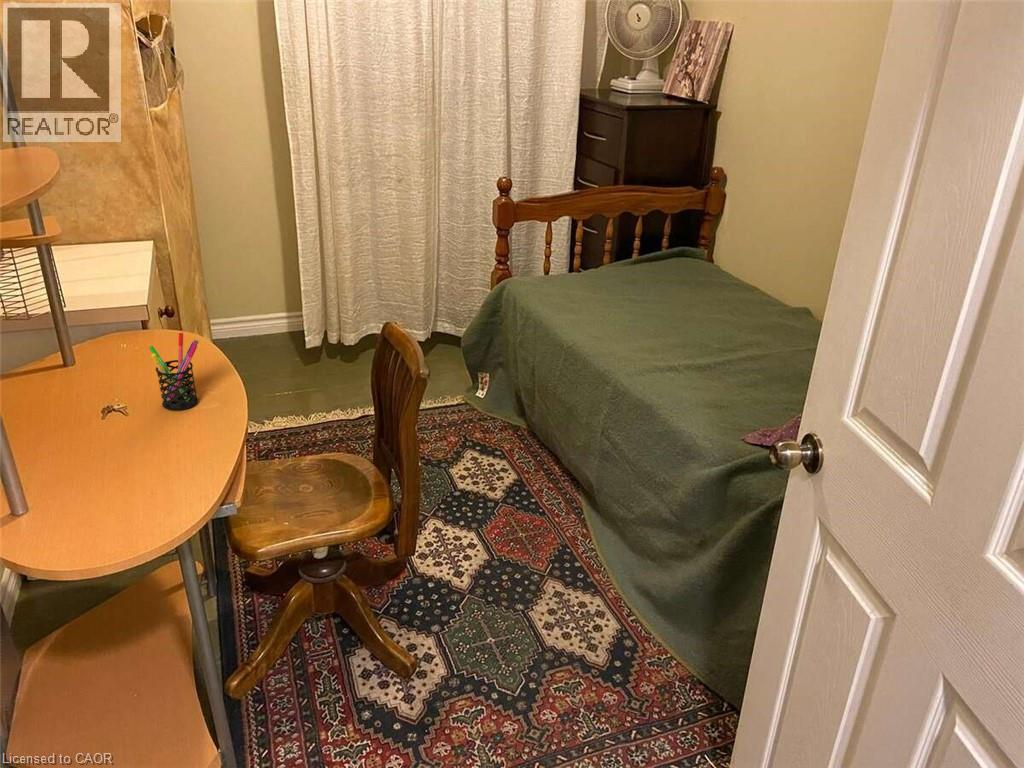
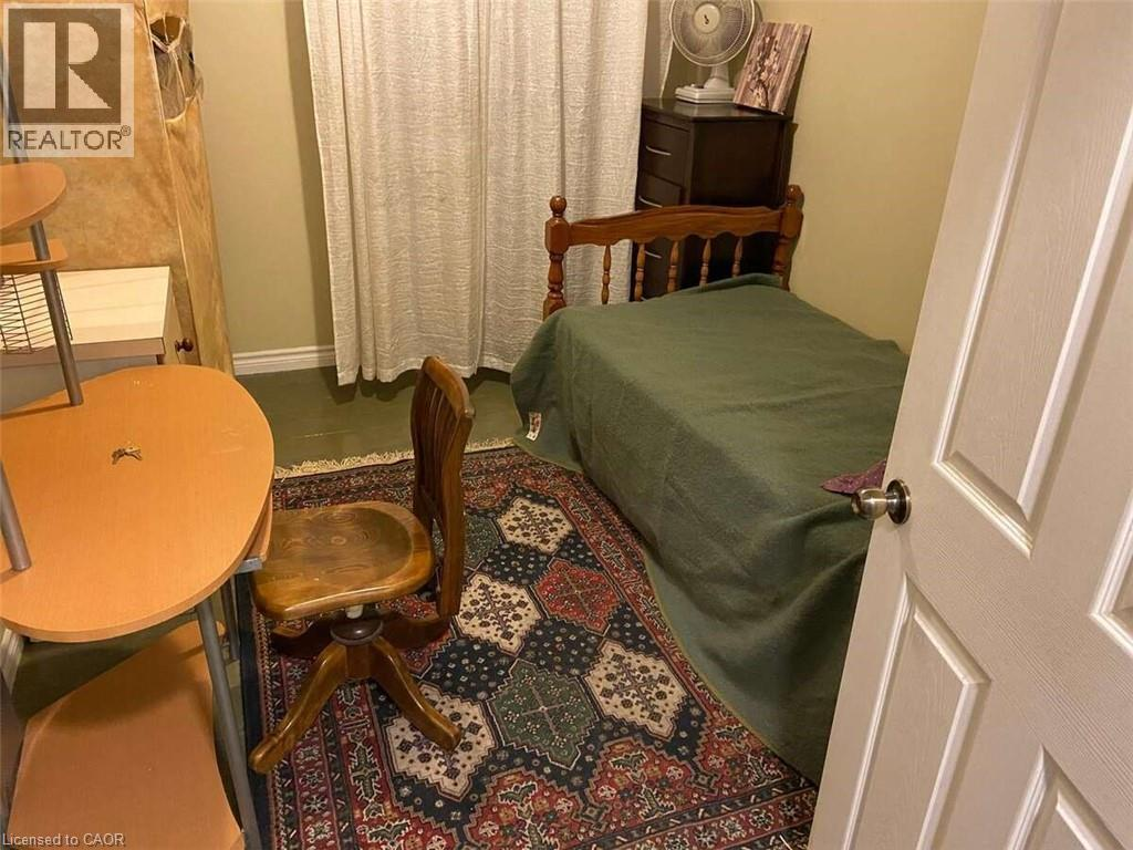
- pen holder [148,332,199,411]
